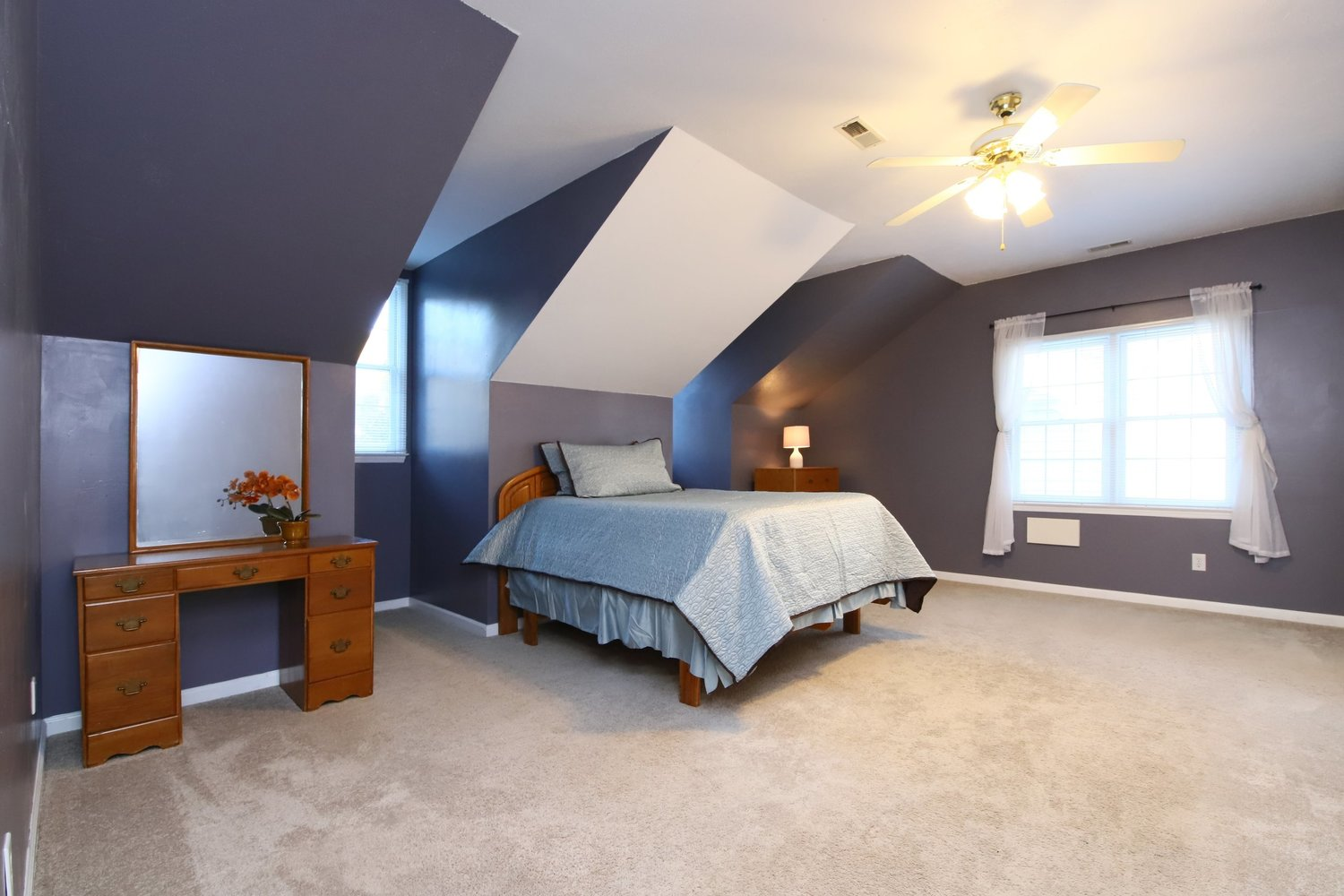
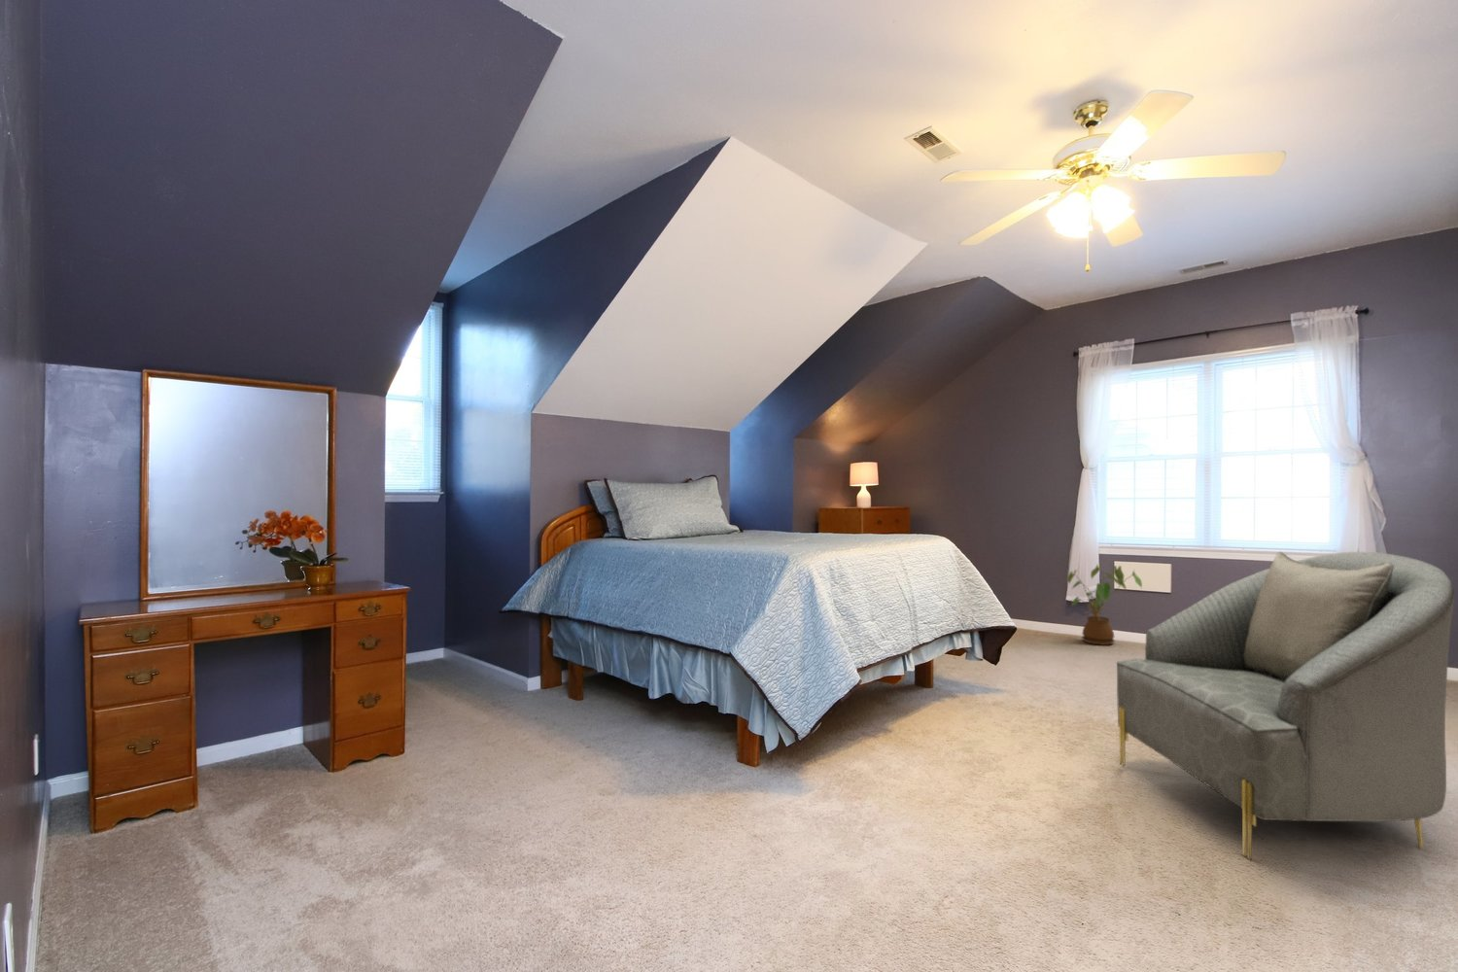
+ armchair [1116,551,1455,861]
+ house plant [1066,564,1143,647]
